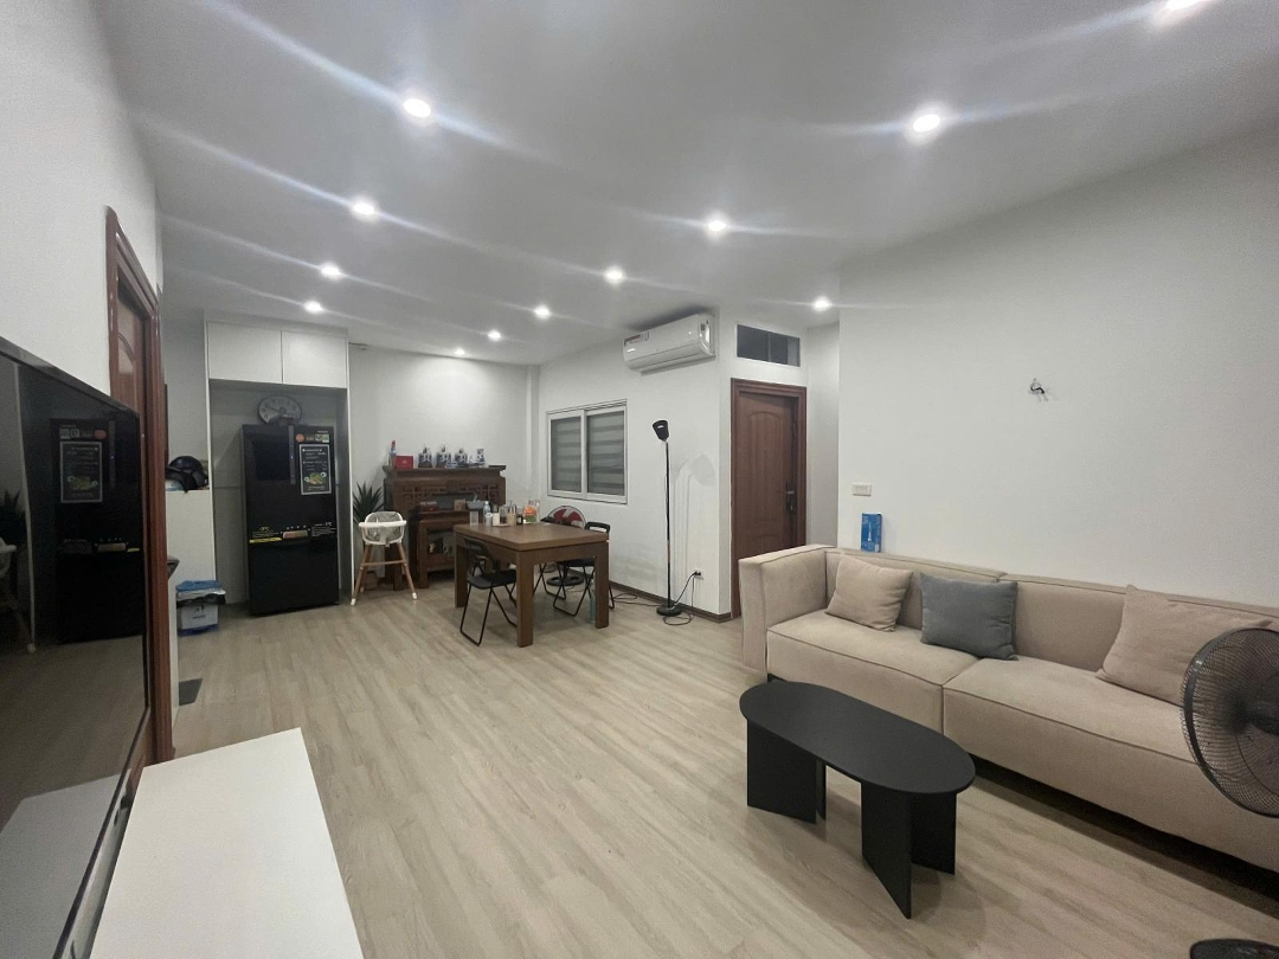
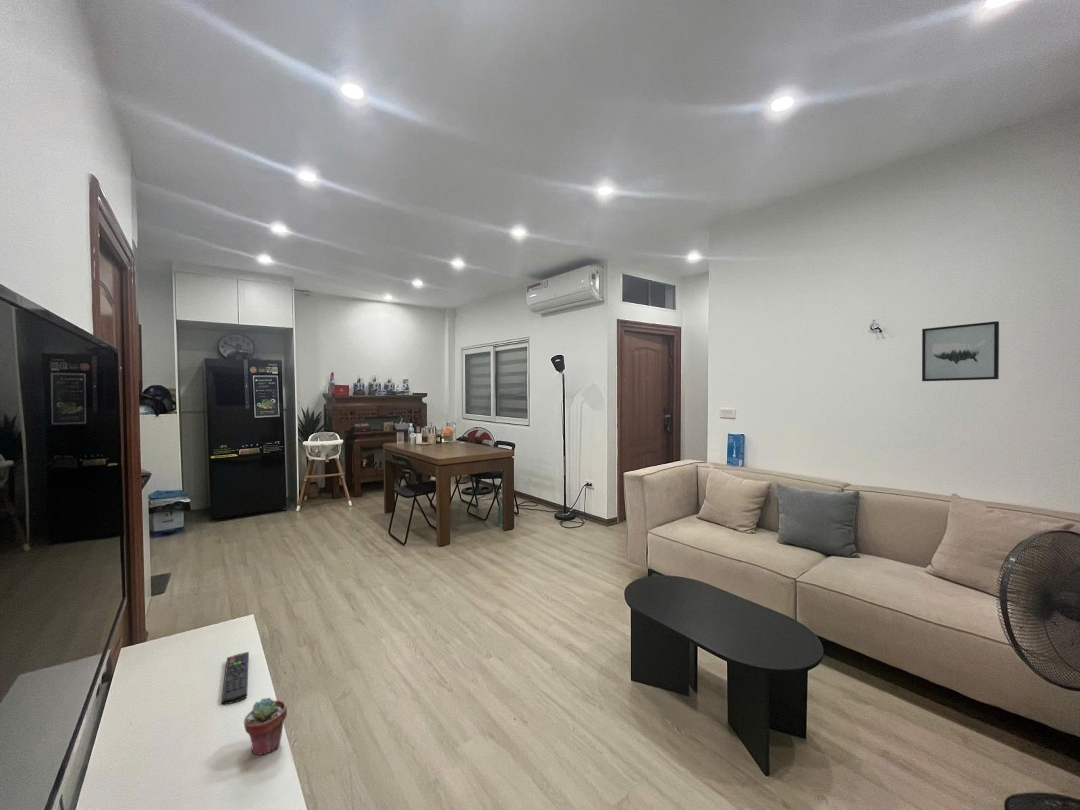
+ remote control [221,651,250,705]
+ wall art [921,320,1000,382]
+ potted succulent [243,697,288,756]
